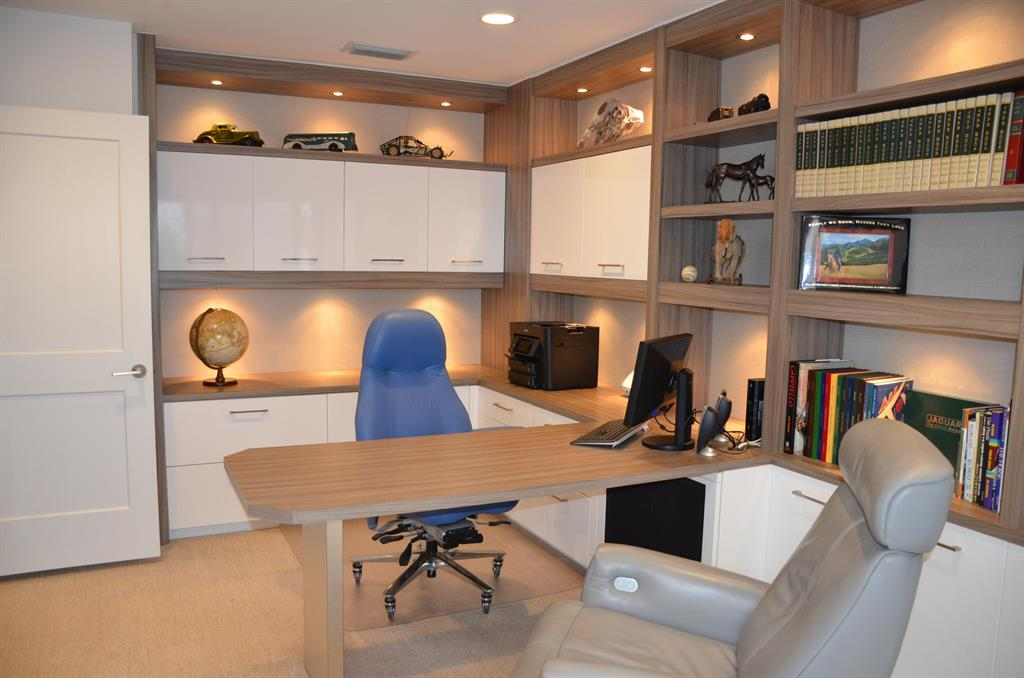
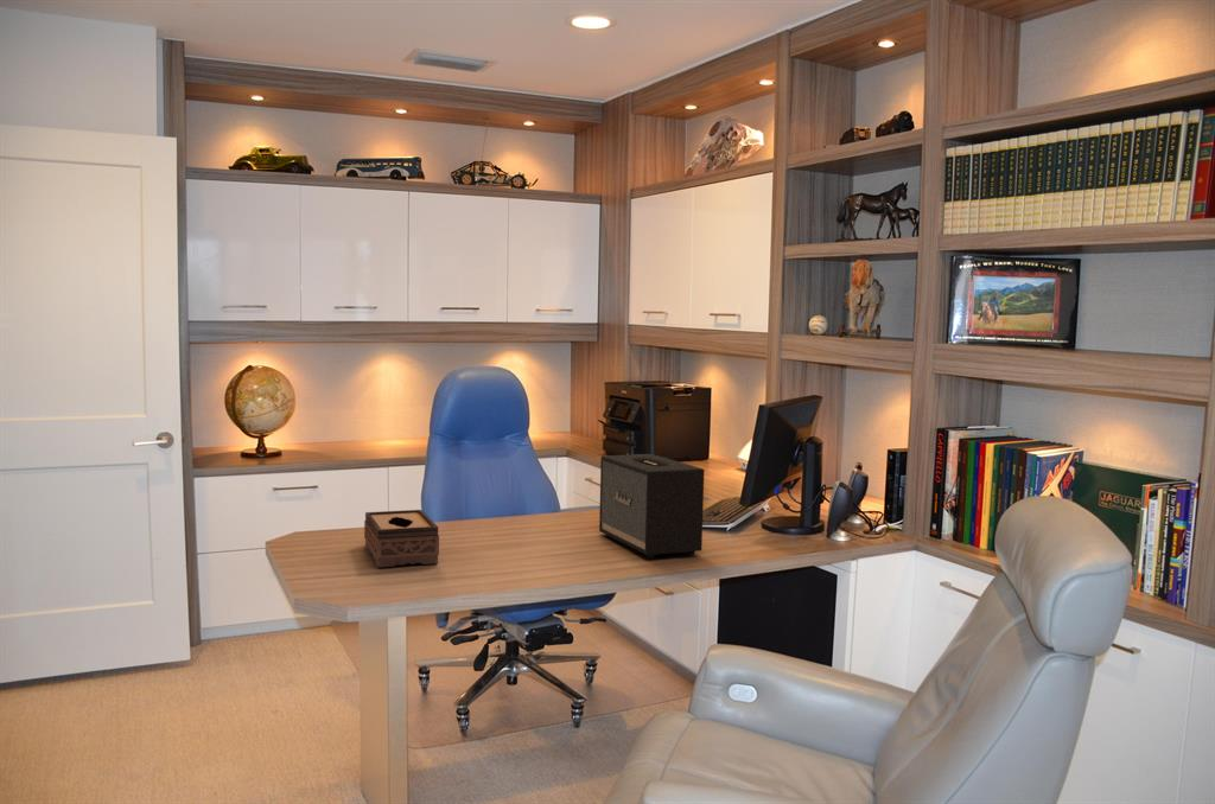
+ speaker [598,453,706,560]
+ tissue box [363,509,440,569]
